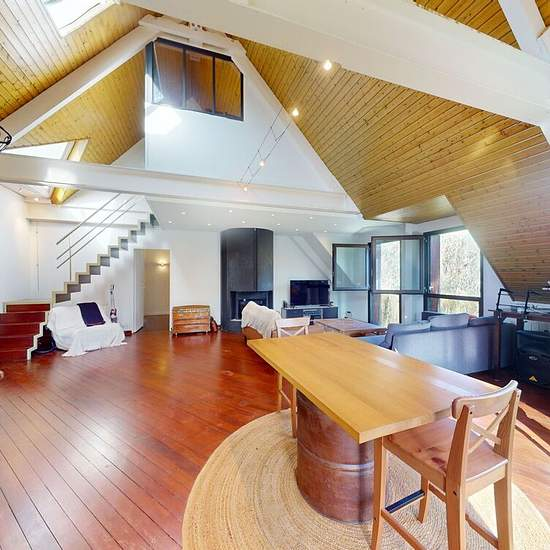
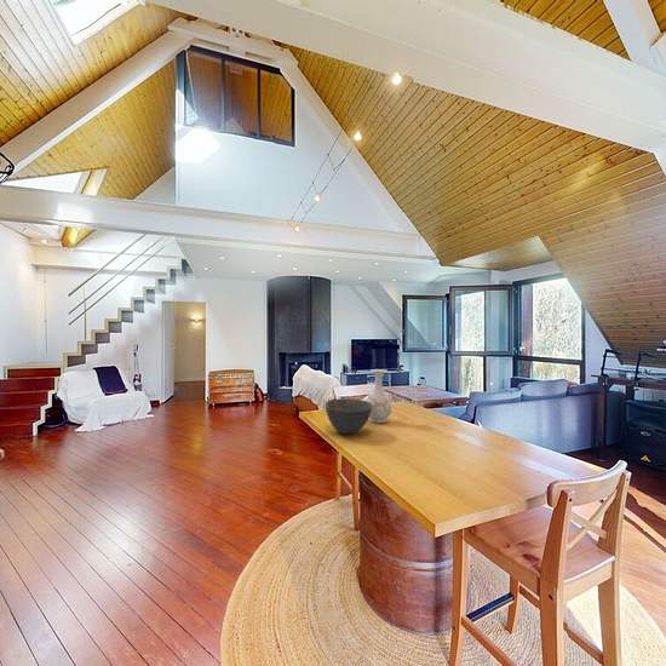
+ vase [366,368,392,424]
+ bowl [323,397,372,435]
